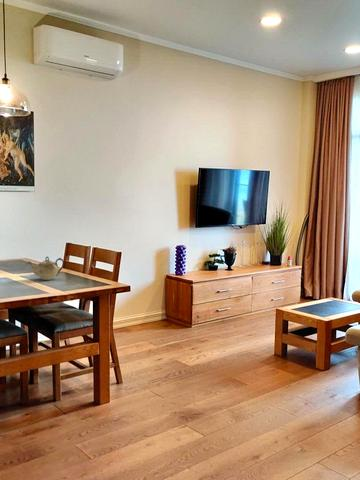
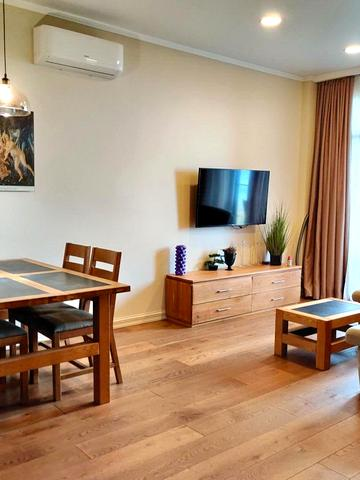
- teapot [26,256,65,281]
